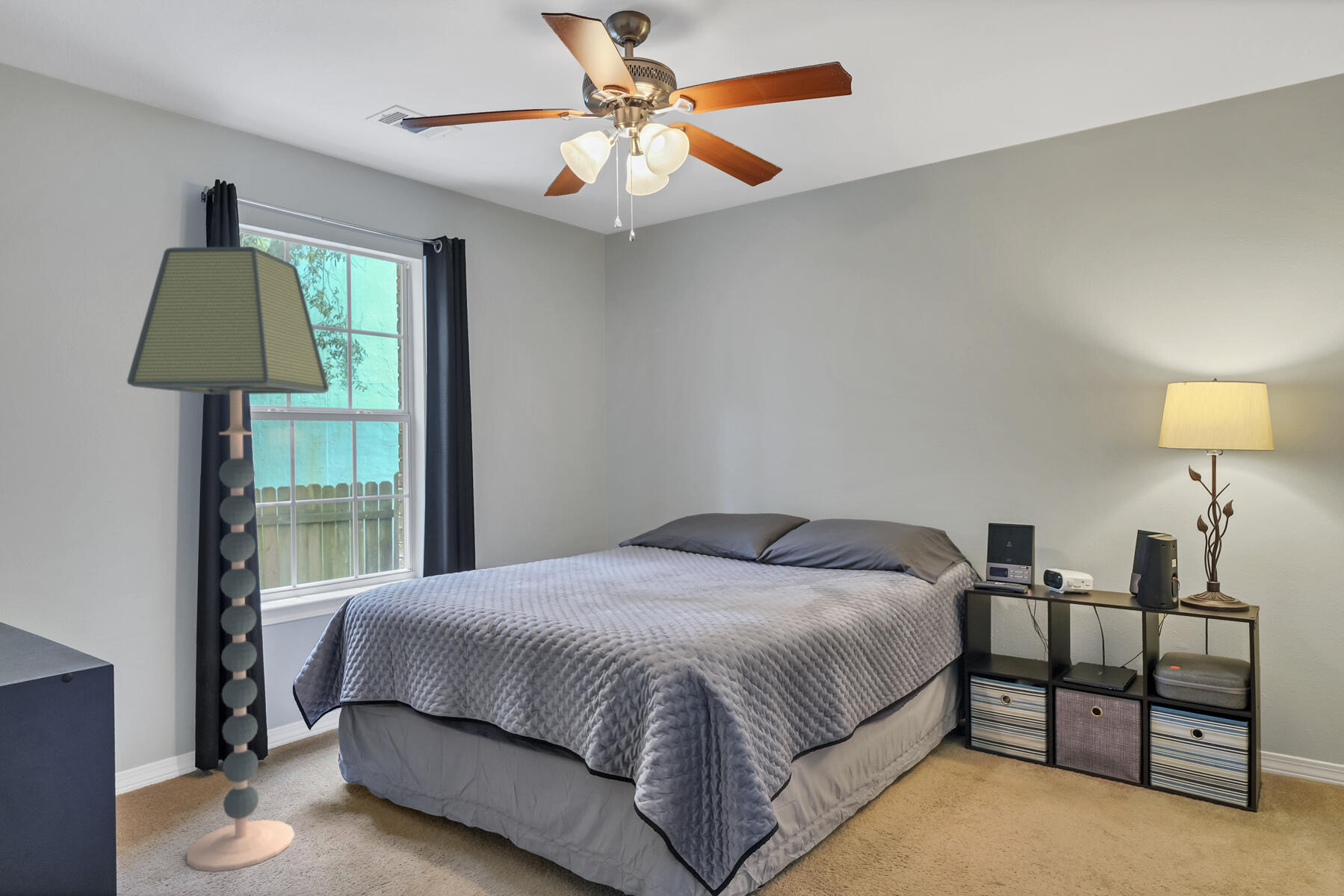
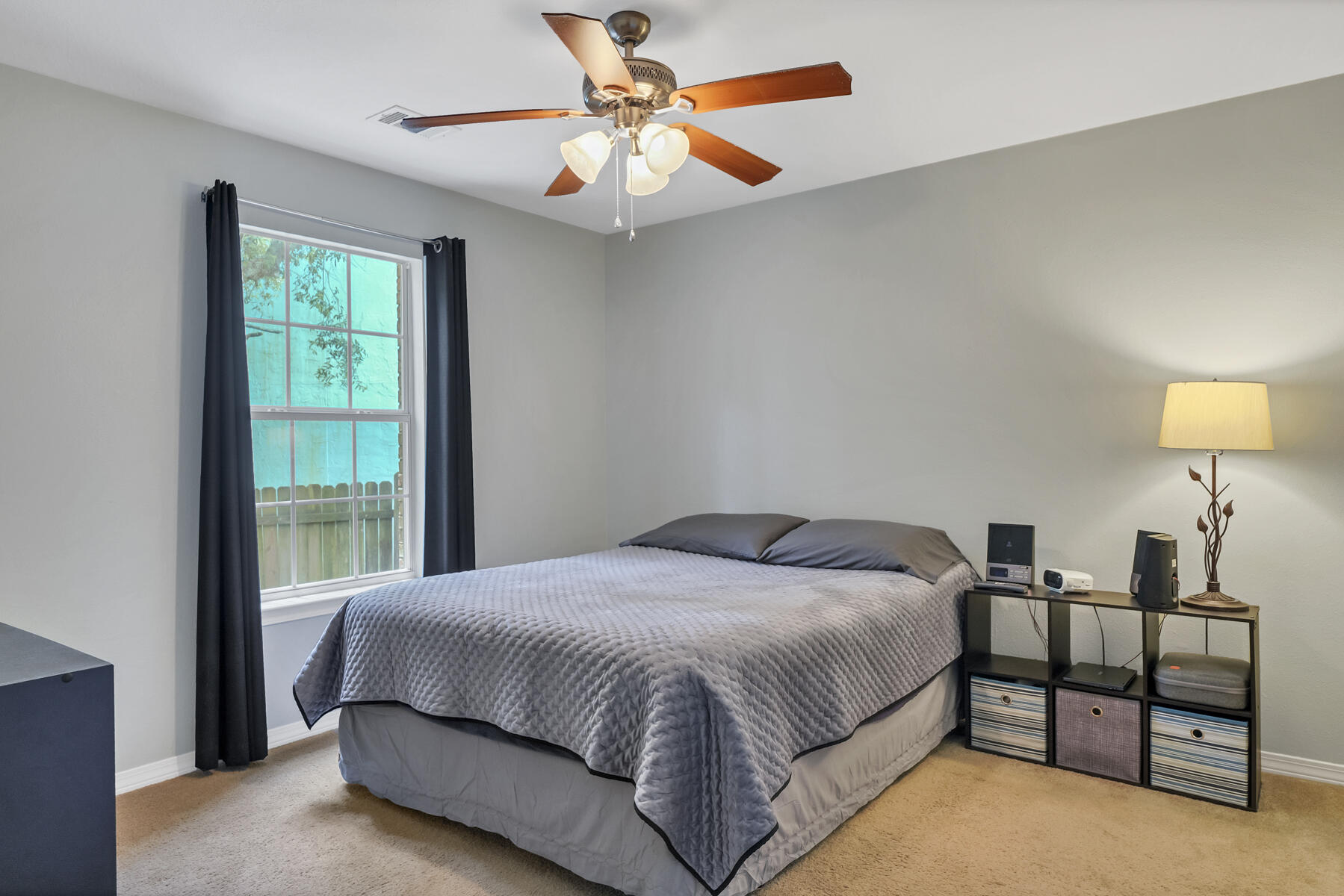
- floor lamp [126,246,329,872]
